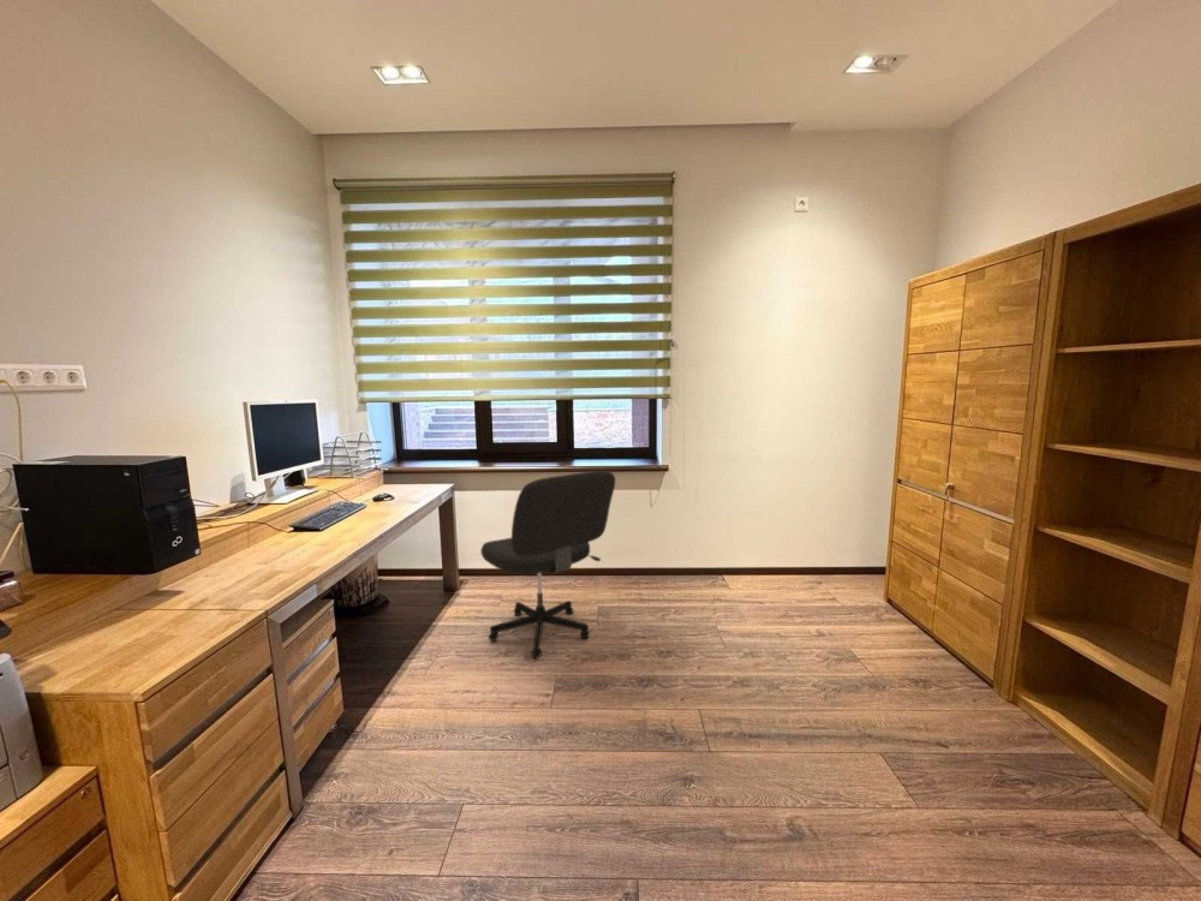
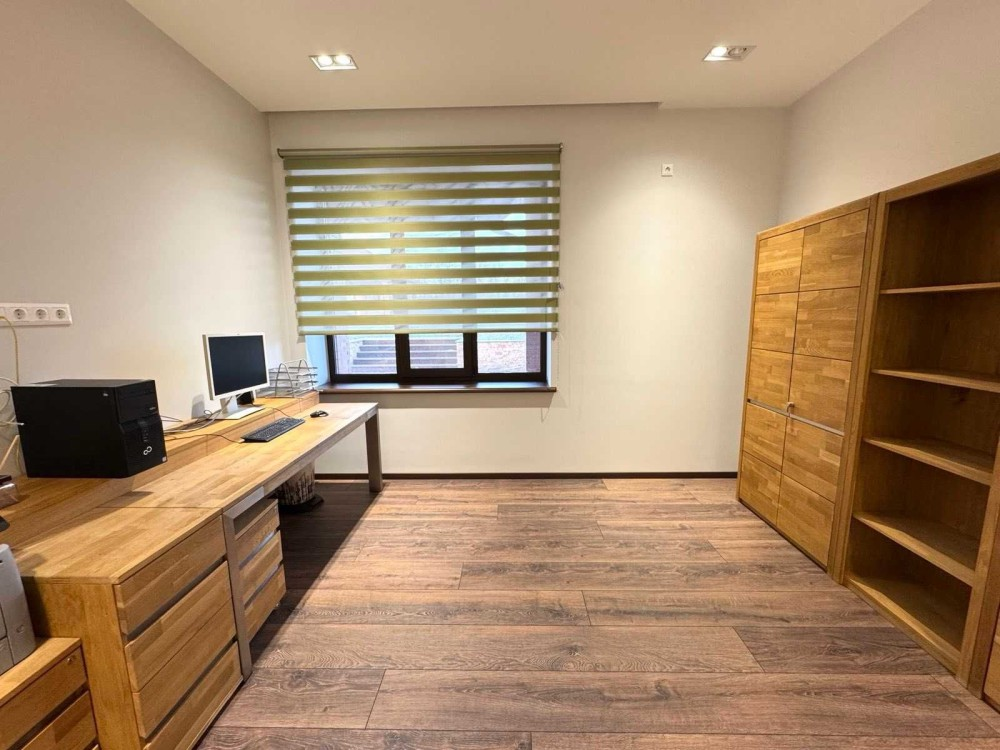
- office chair [479,470,616,660]
